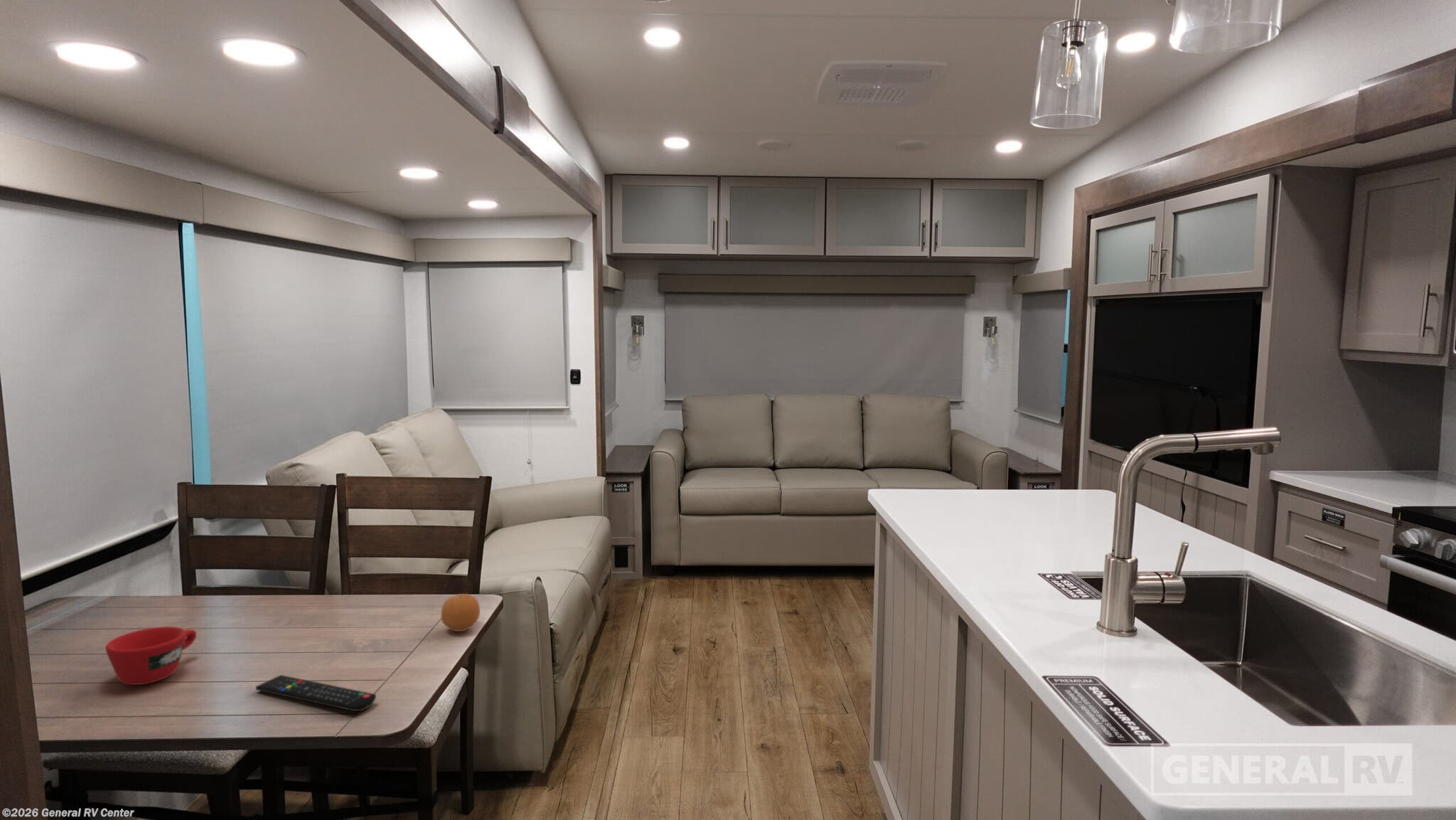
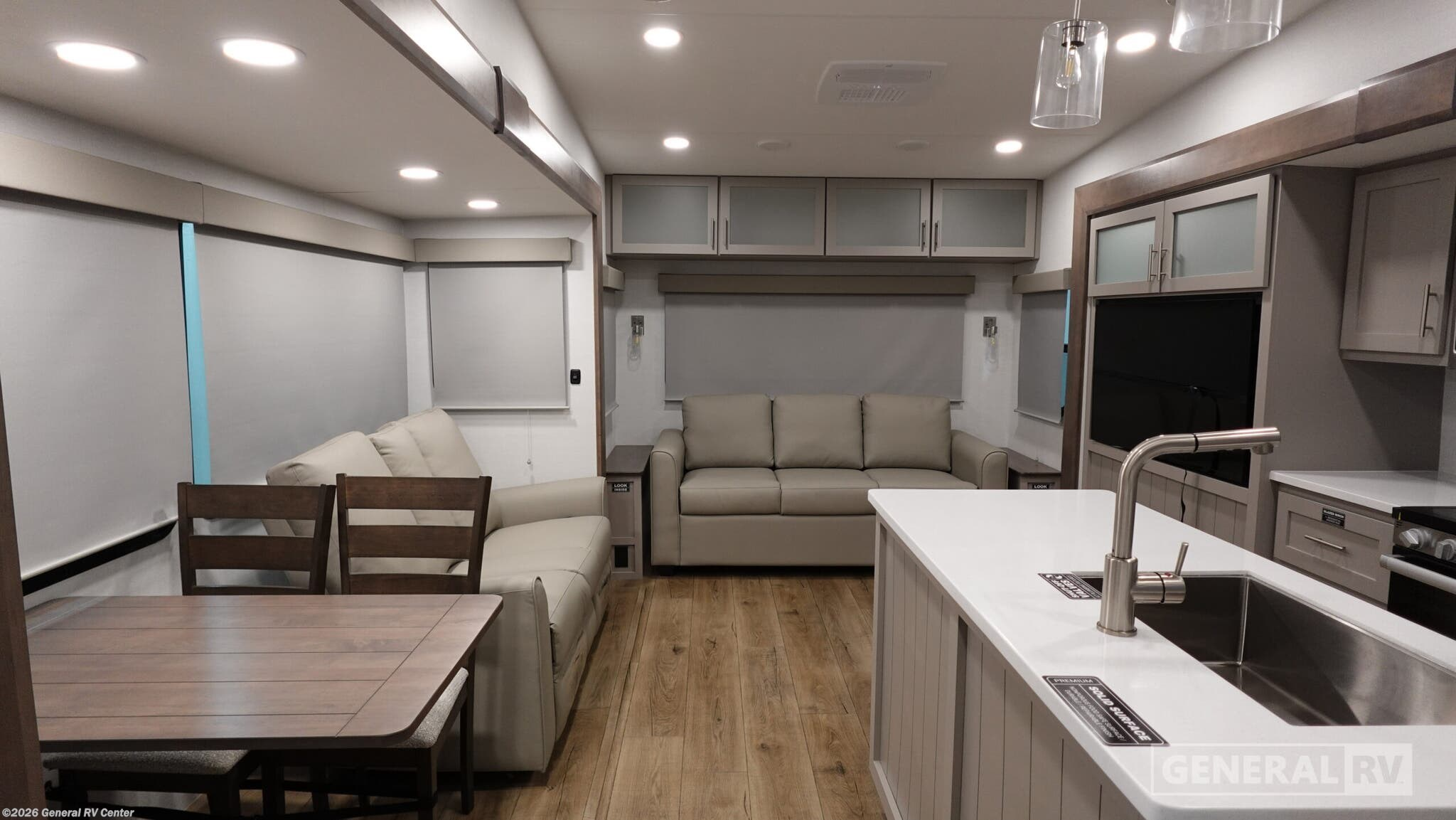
- remote control [255,674,377,712]
- cup [105,626,197,686]
- fruit [441,593,481,632]
